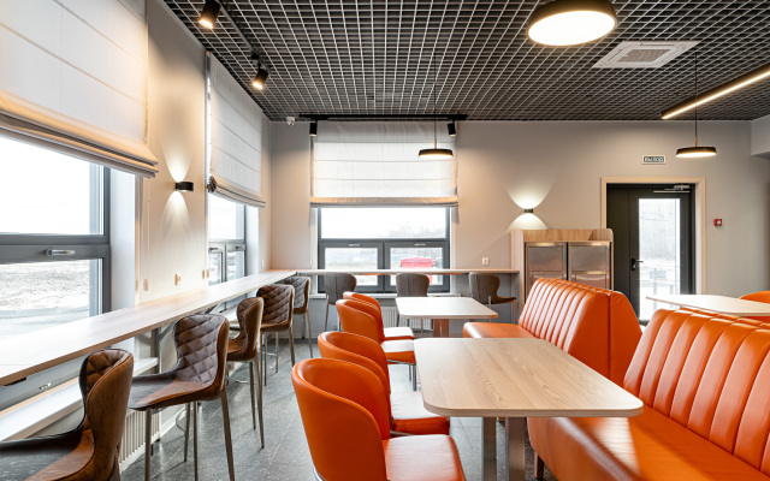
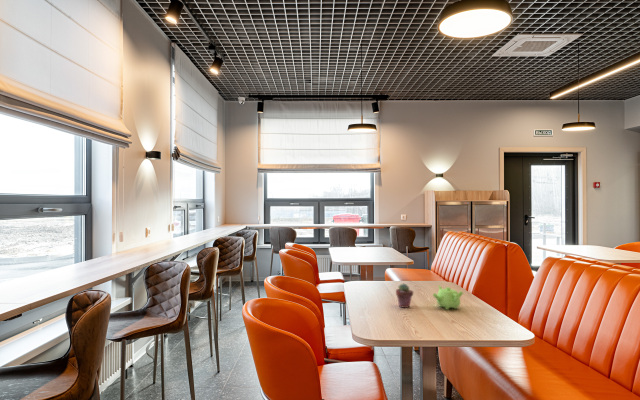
+ potted succulent [395,283,414,309]
+ teapot [432,284,464,311]
